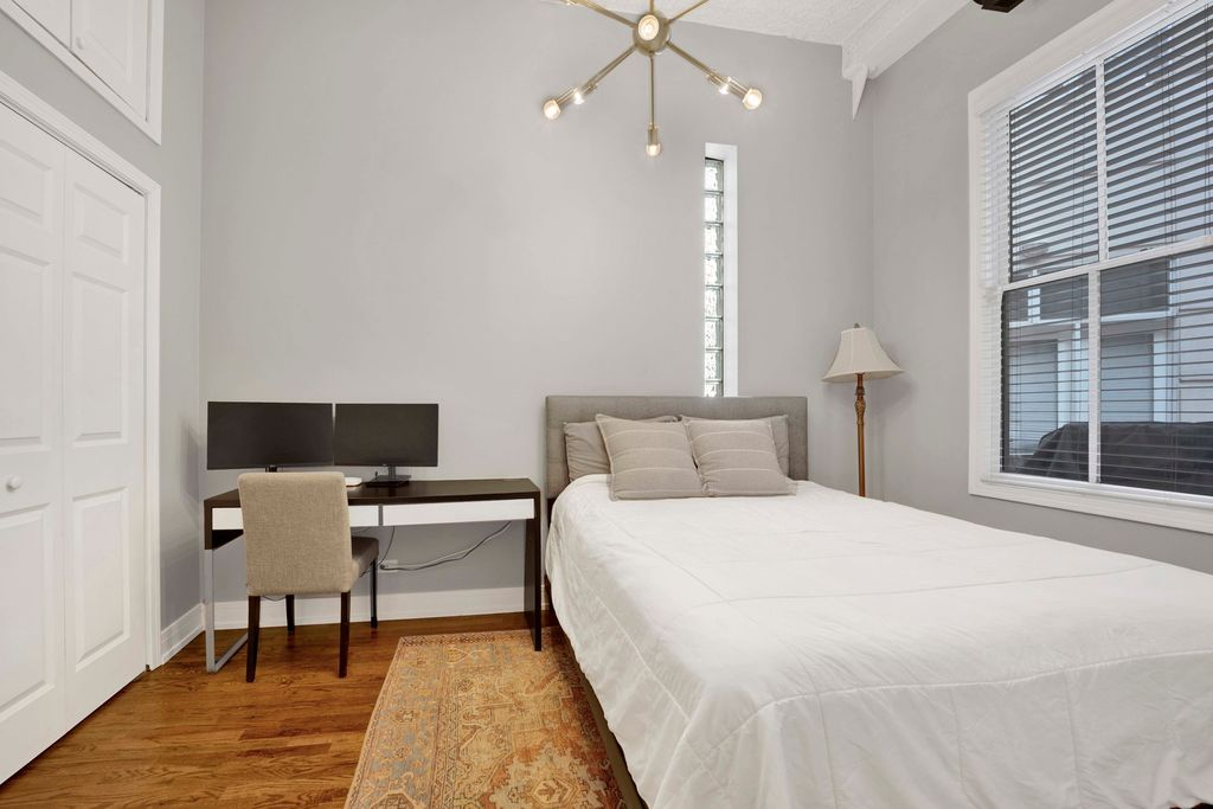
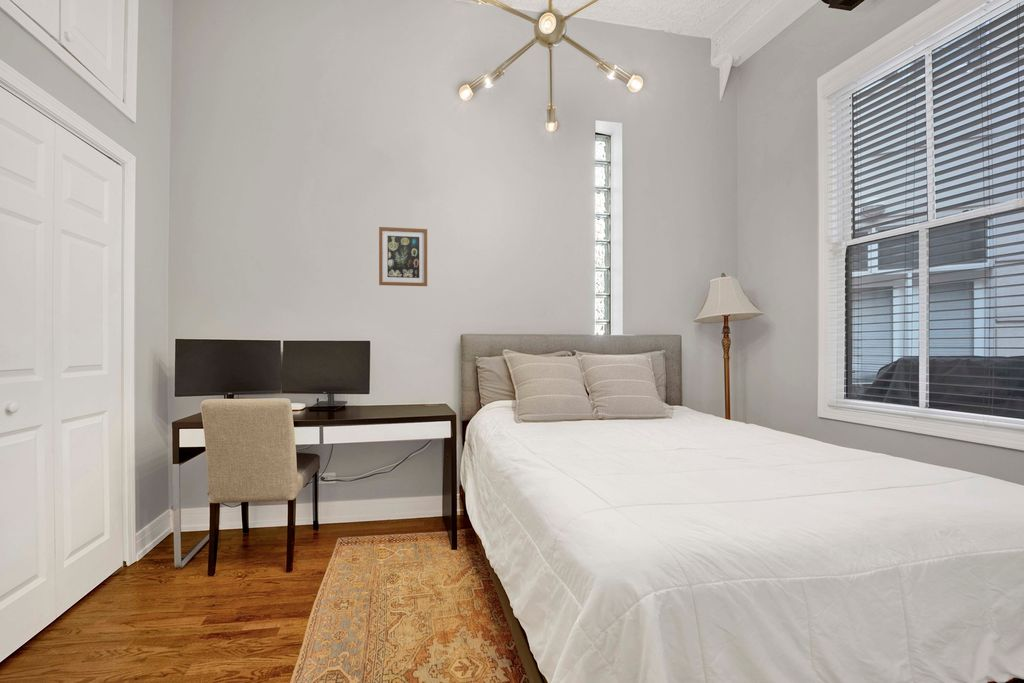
+ wall art [378,226,428,287]
